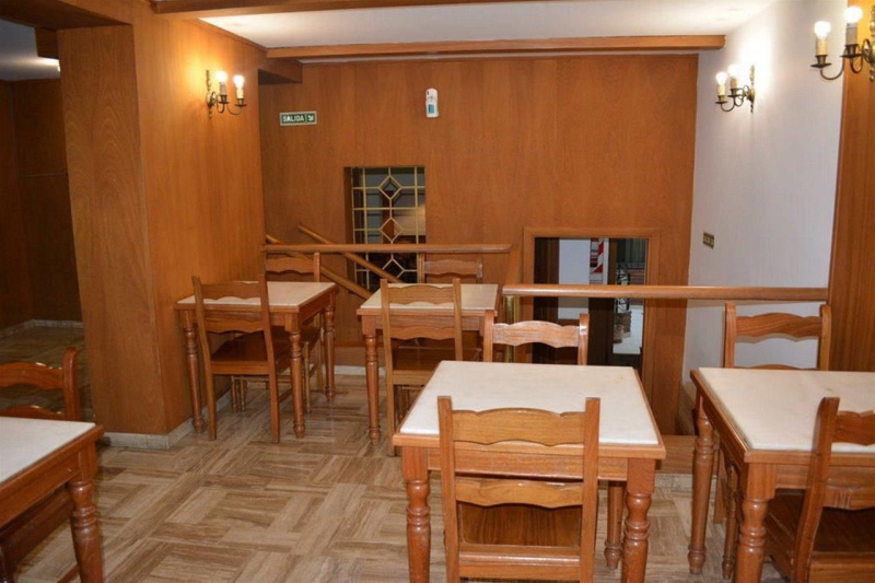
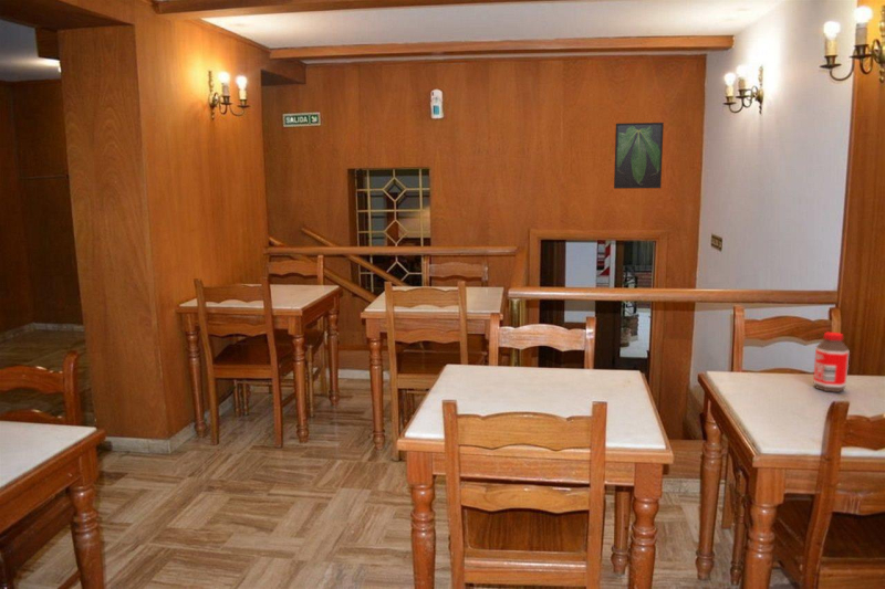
+ bottle [812,332,851,393]
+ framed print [613,122,665,190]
